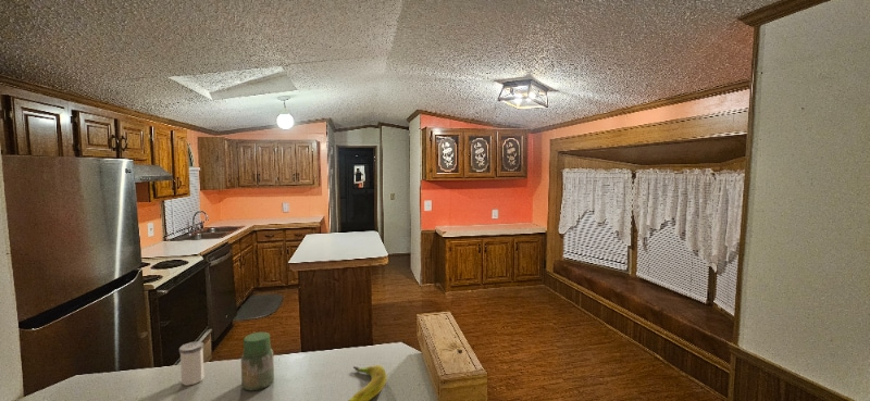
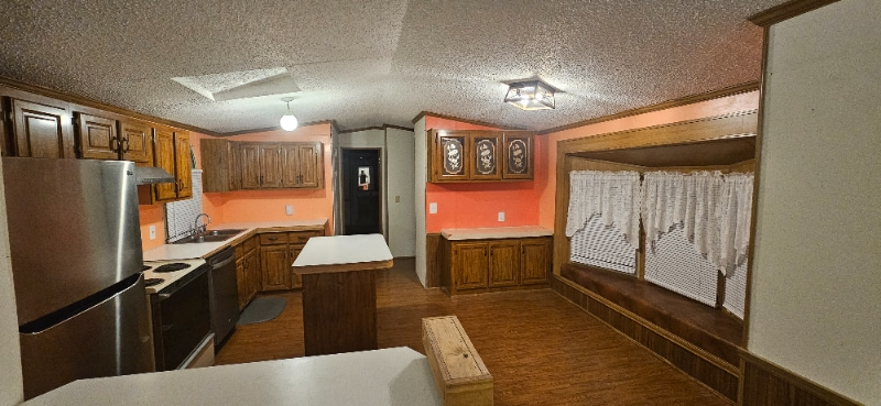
- banana [347,364,387,401]
- salt shaker [178,340,206,387]
- jar [240,331,275,391]
